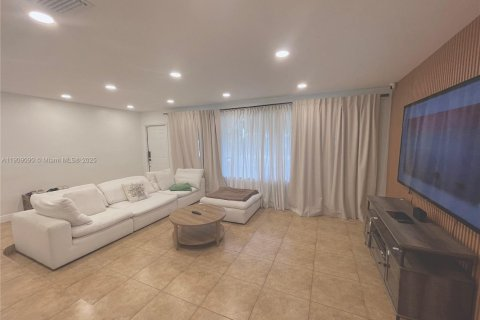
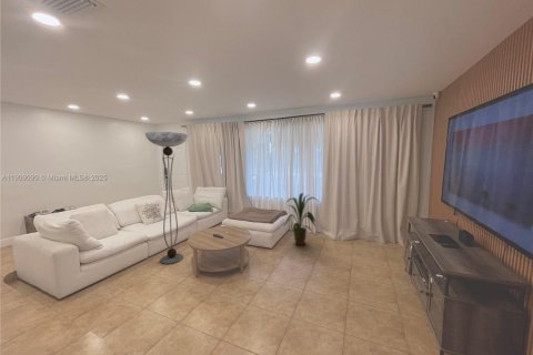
+ house plant [284,192,321,246]
+ floor lamp [144,131,189,265]
